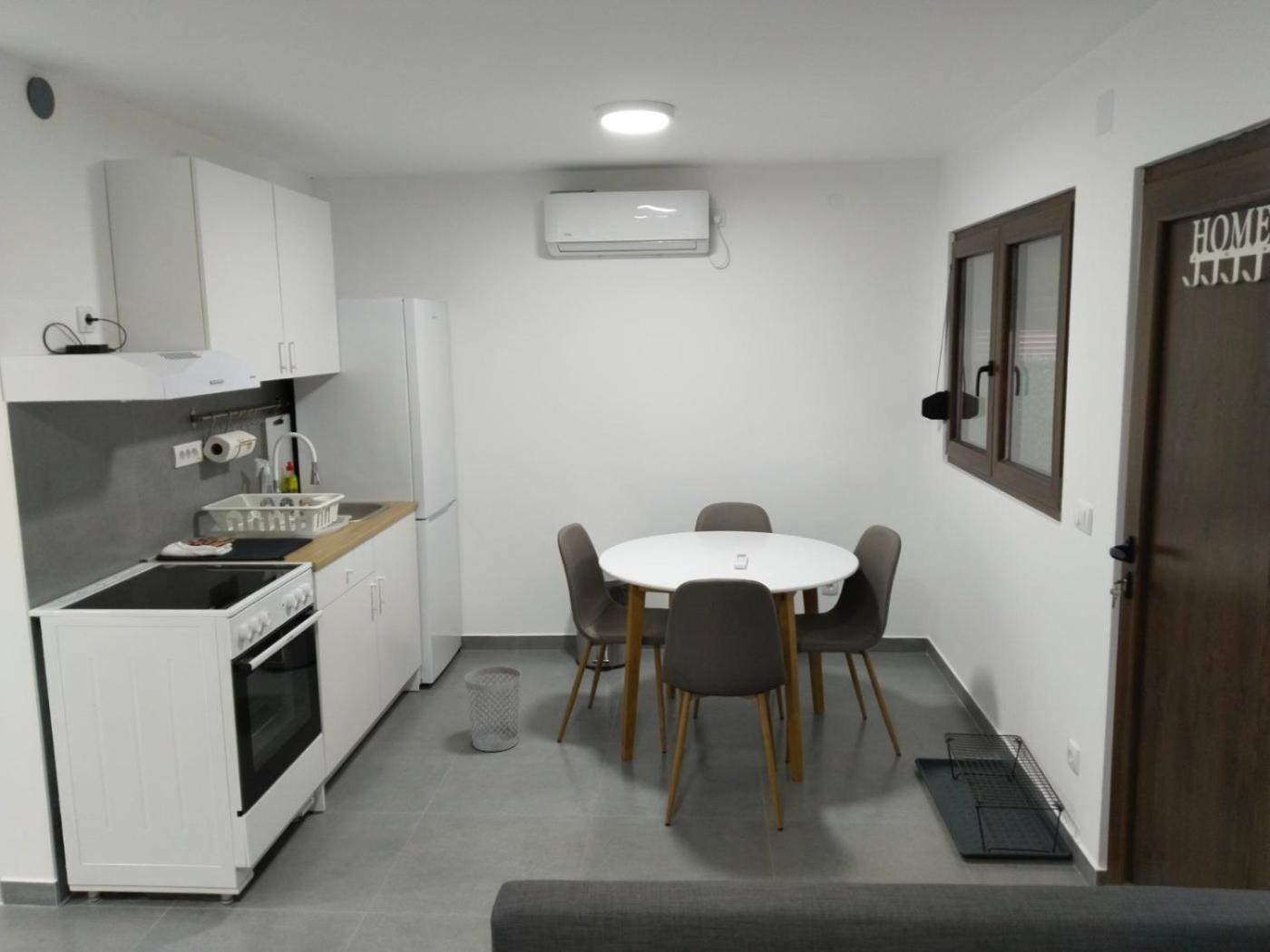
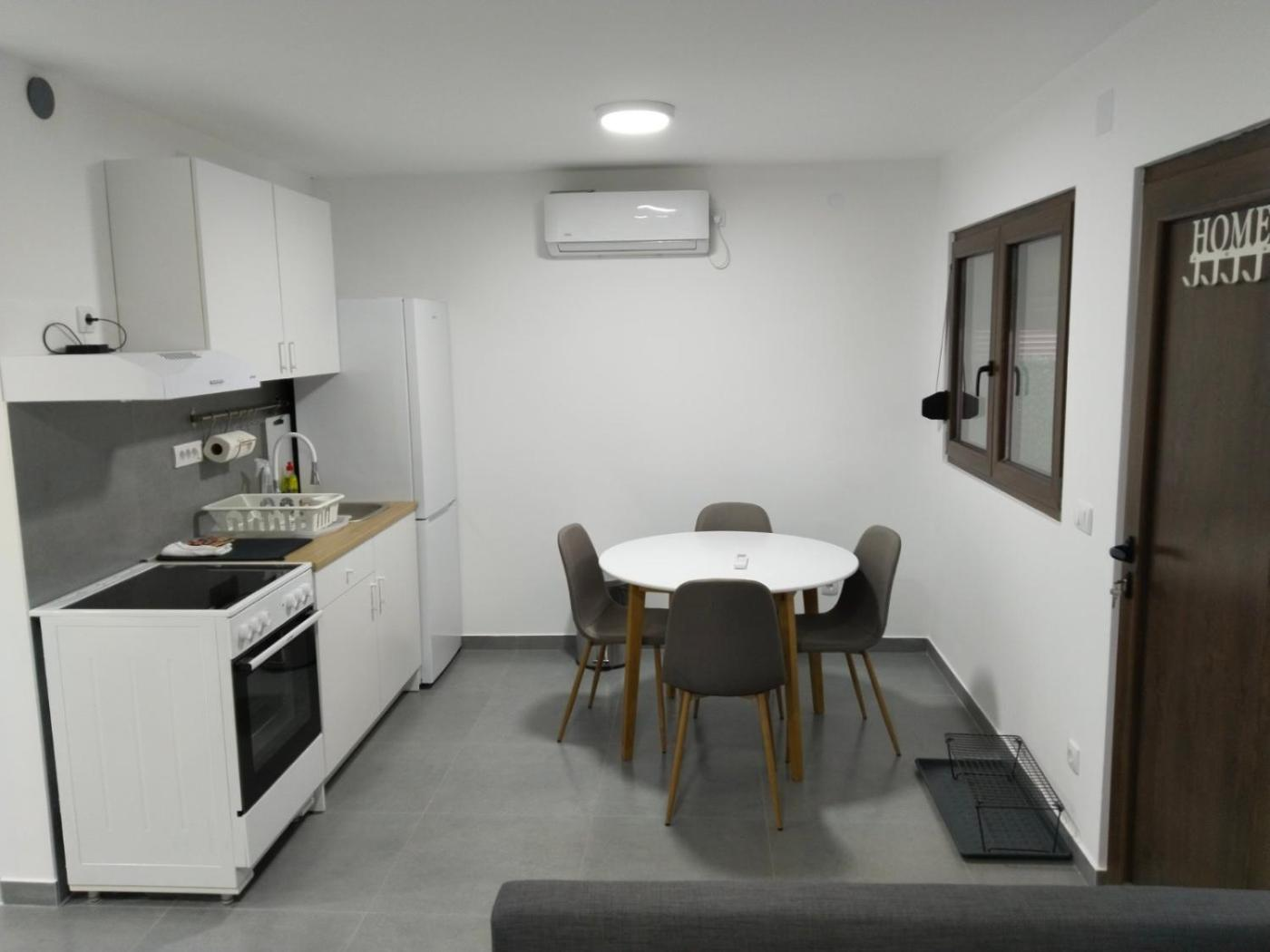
- wastebasket [464,665,523,753]
